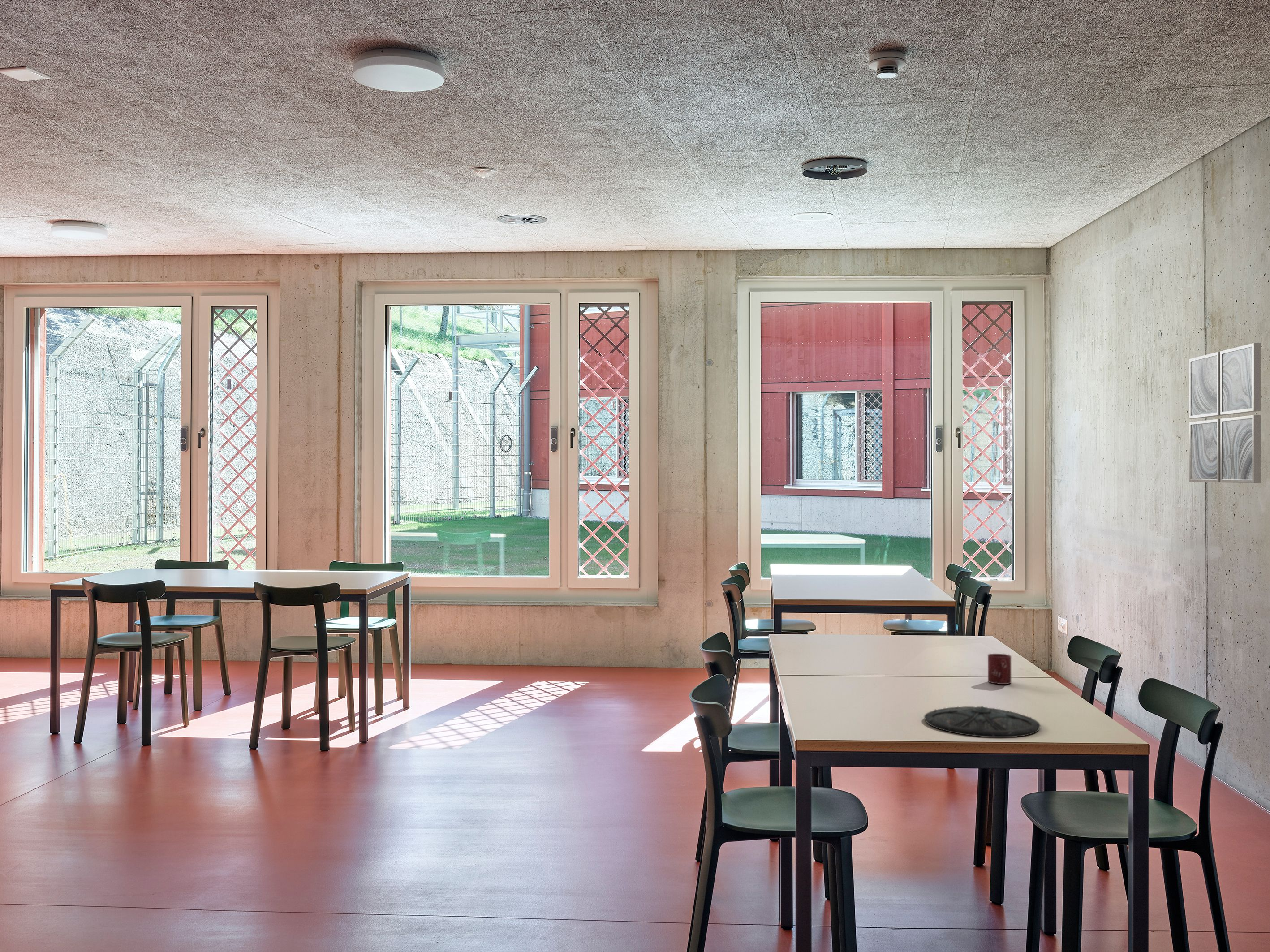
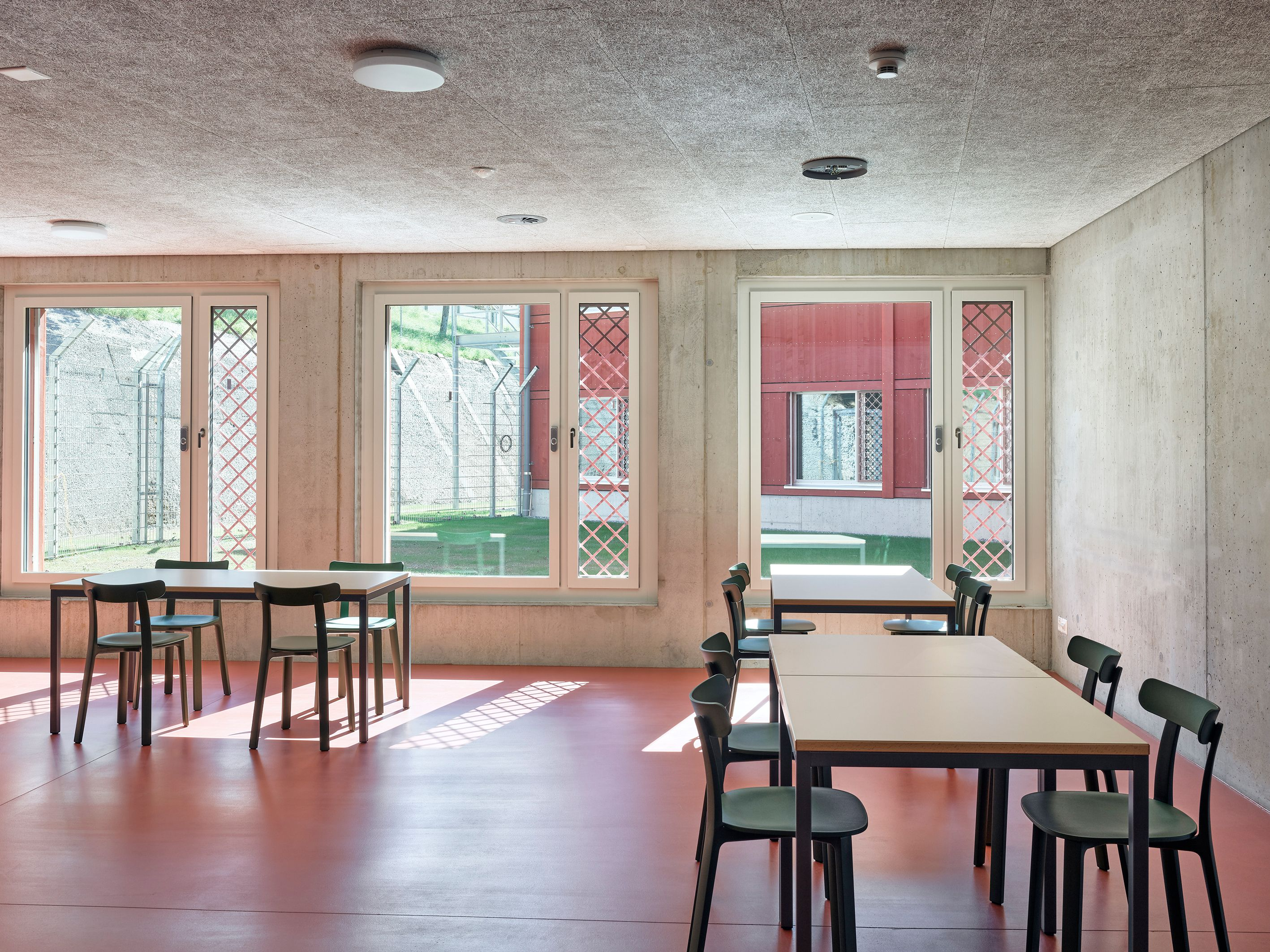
- cup [987,653,1012,685]
- wall art [1189,342,1261,483]
- plate [924,706,1041,738]
